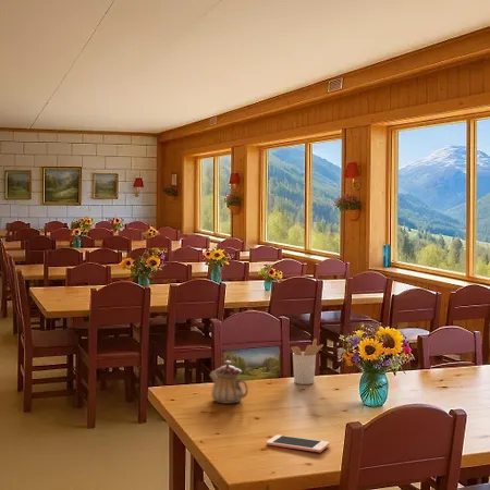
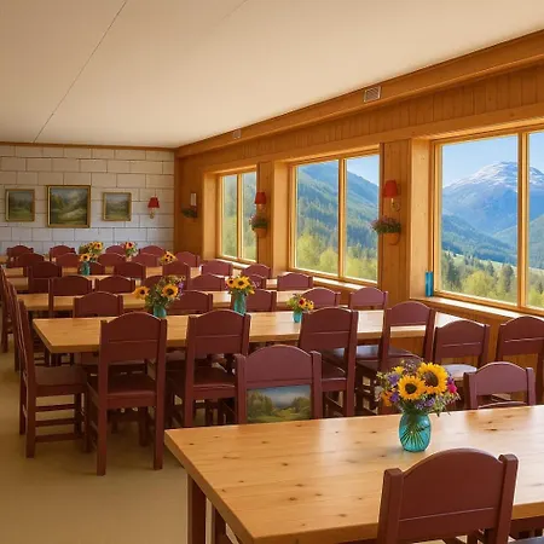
- cell phone [266,434,331,453]
- teapot [208,359,249,404]
- utensil holder [290,338,324,385]
